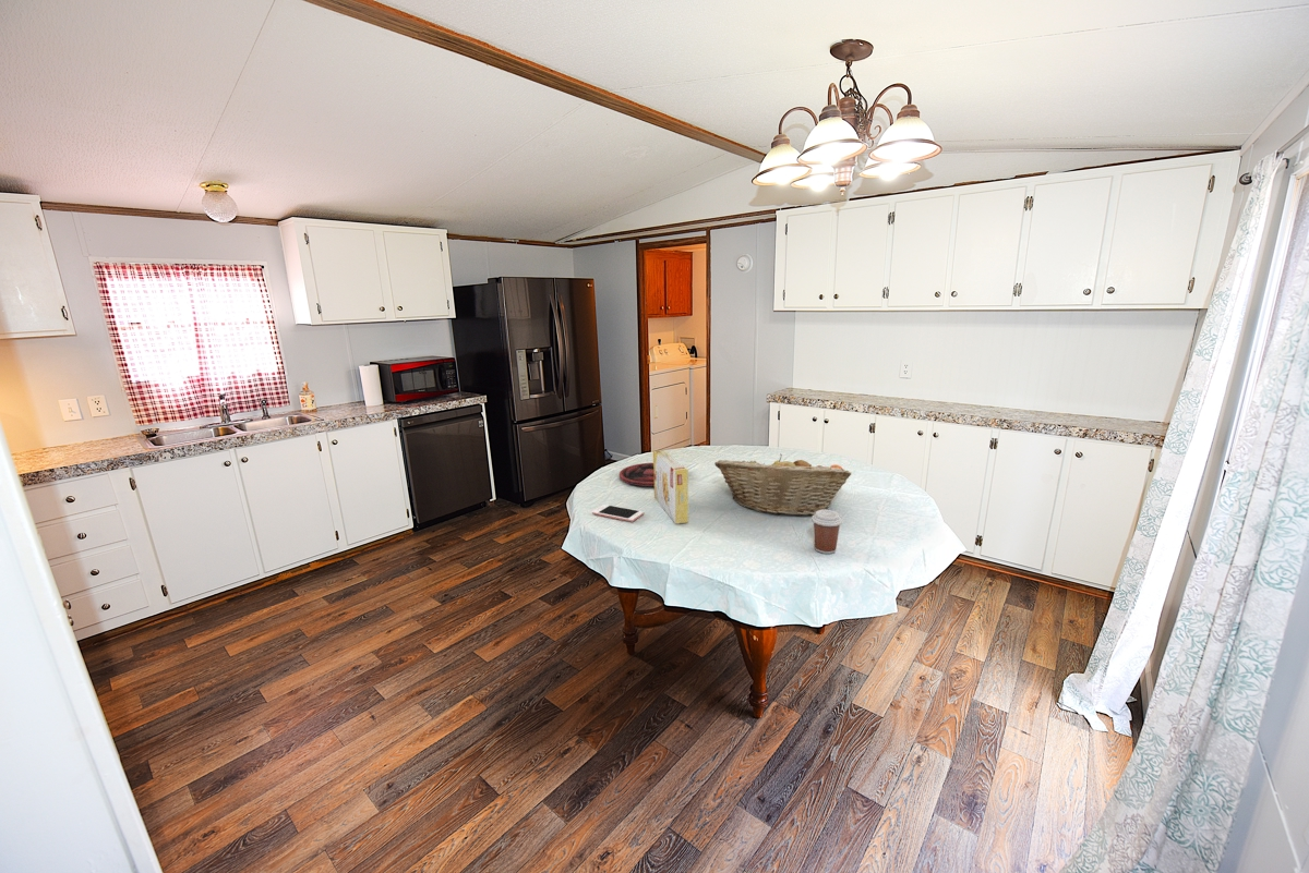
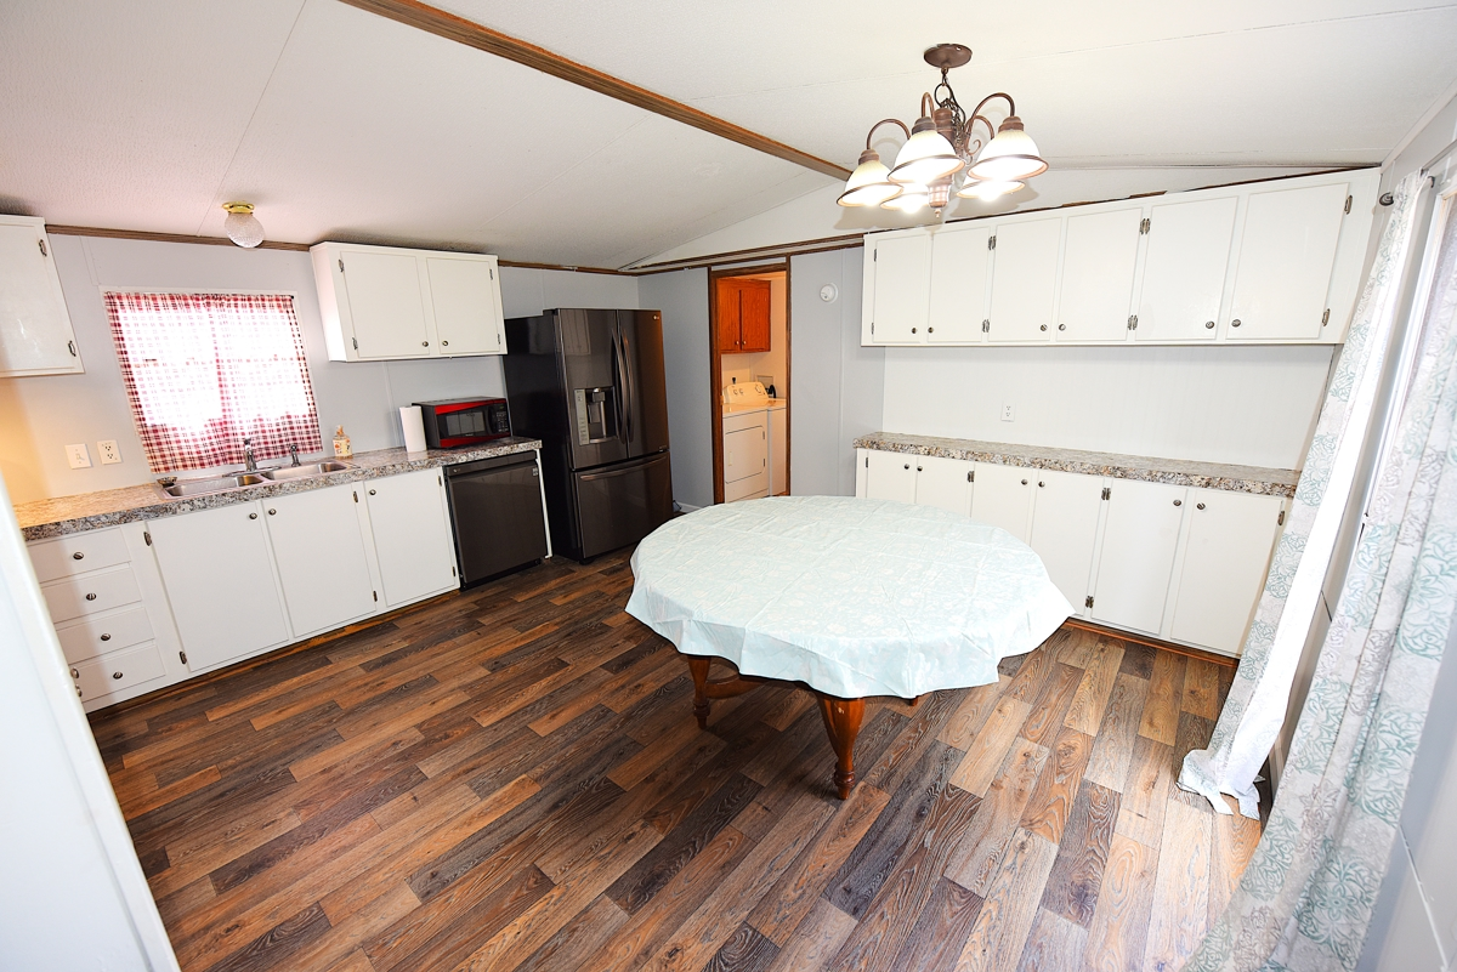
- plate [619,462,654,487]
- fruit basket [713,452,852,517]
- cell phone [591,504,645,523]
- cereal box [652,449,689,525]
- coffee cup [810,509,843,555]
